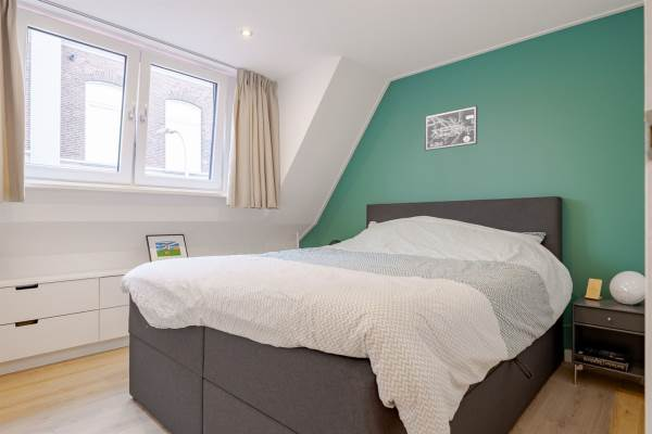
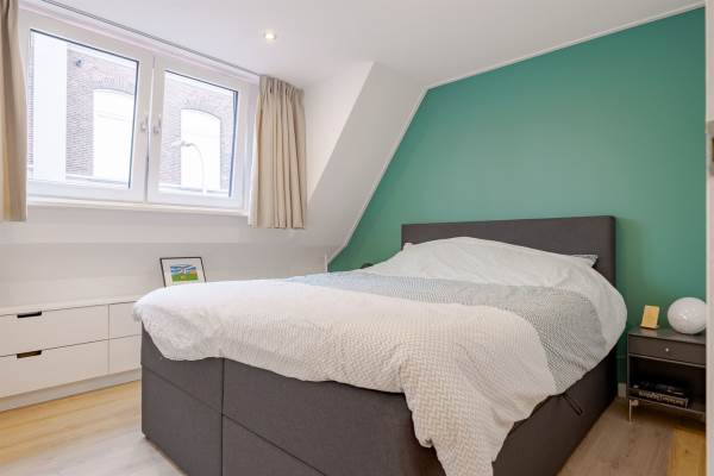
- wall art [424,104,478,152]
